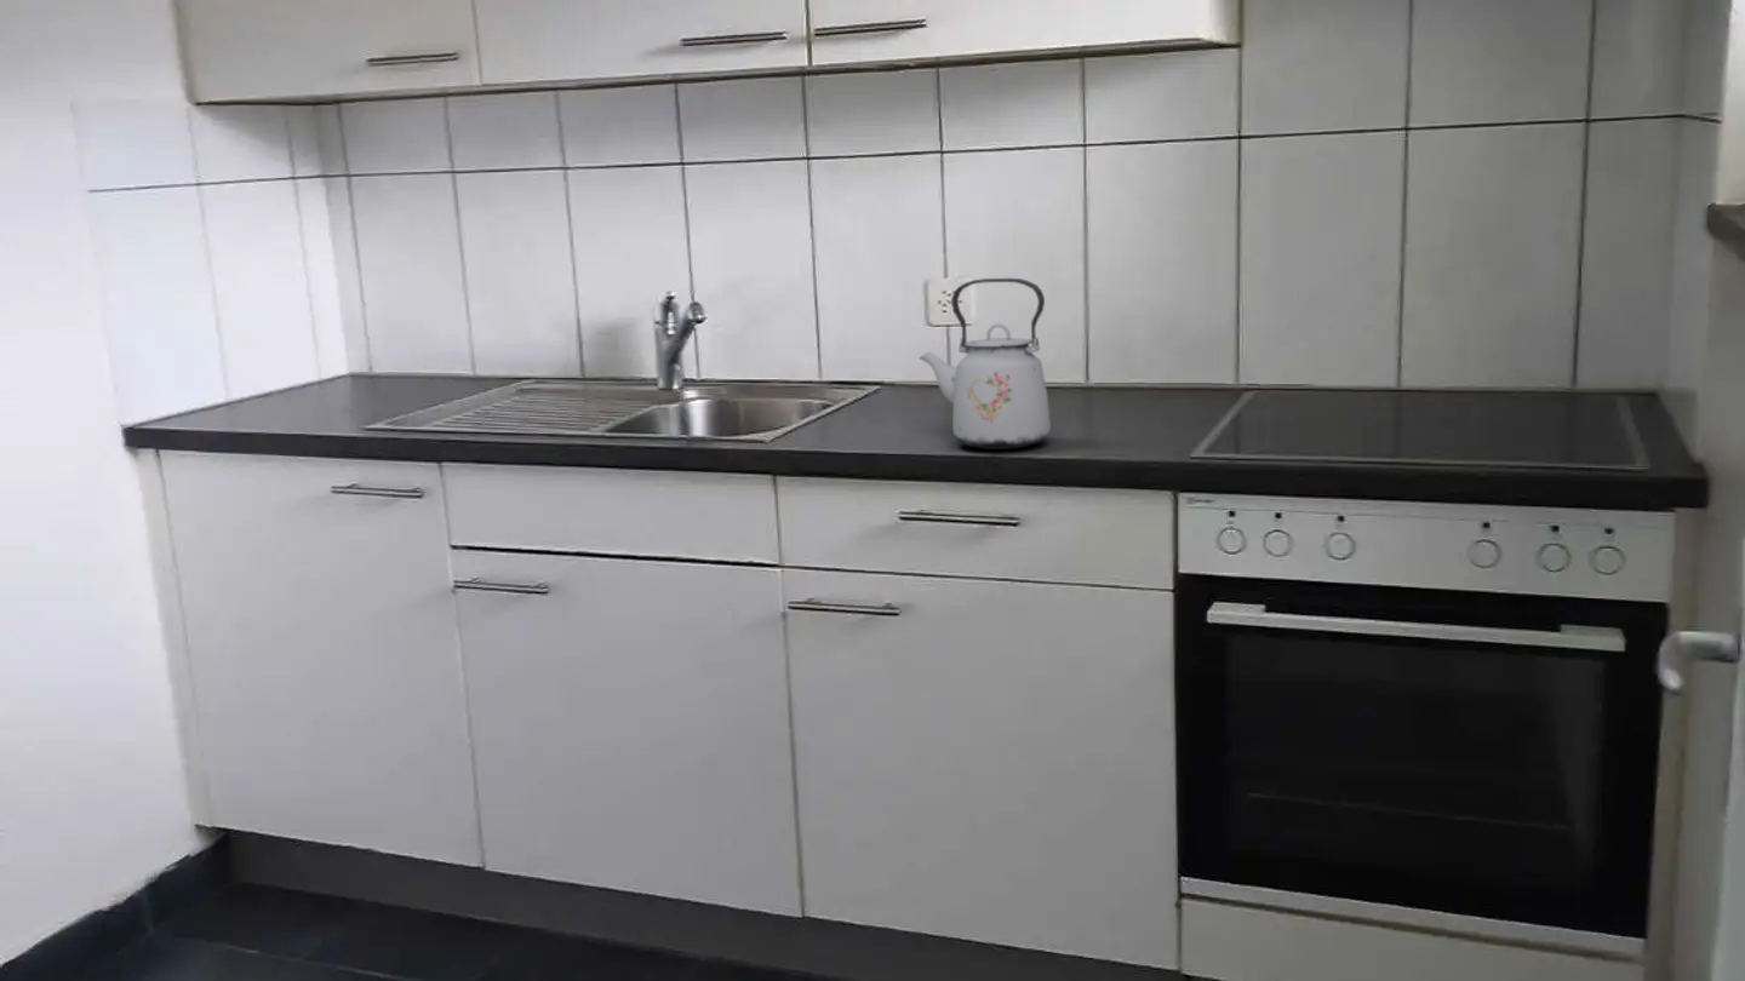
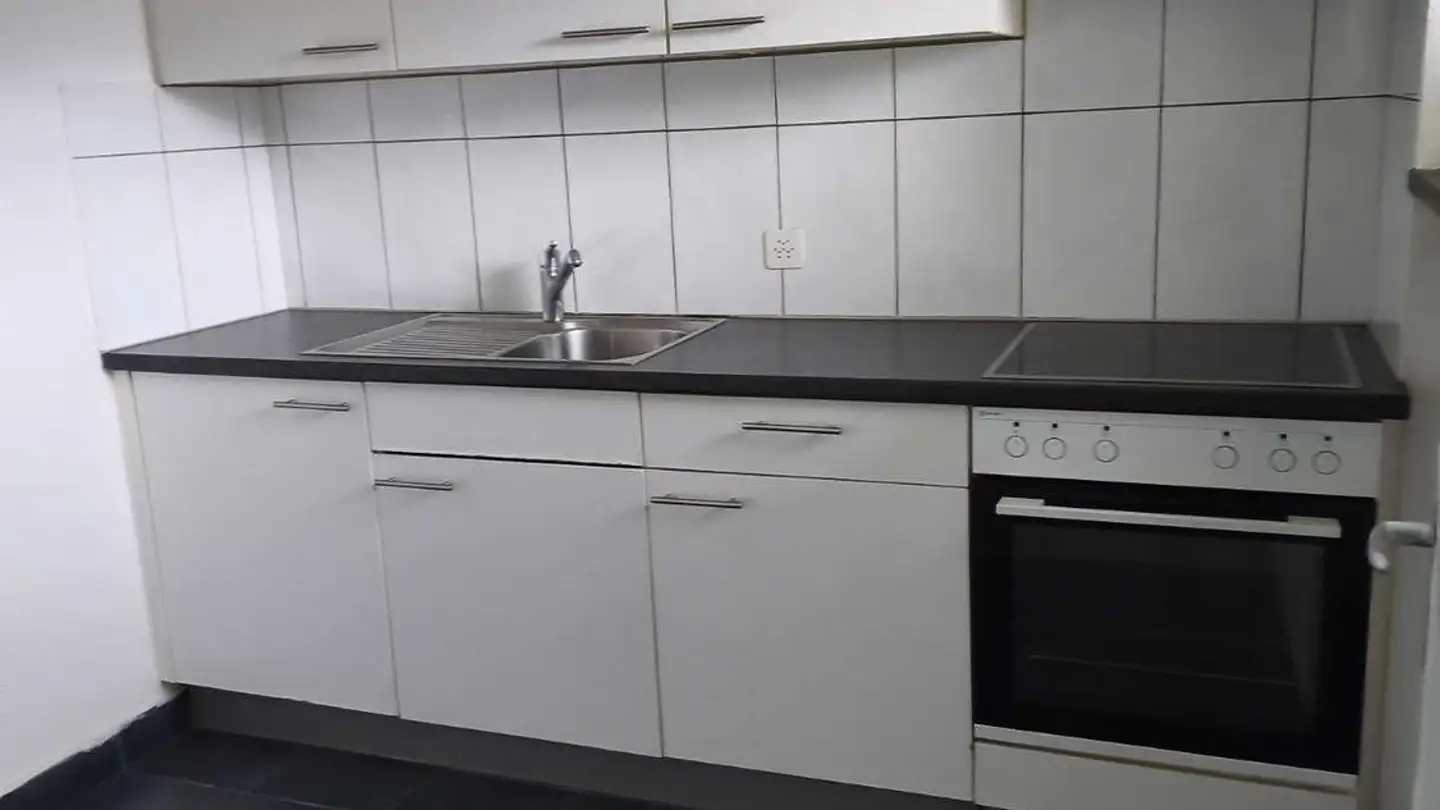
- kettle [919,277,1052,451]
